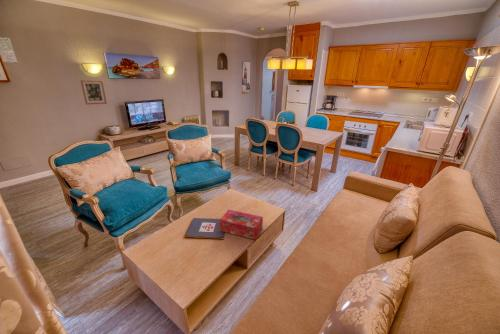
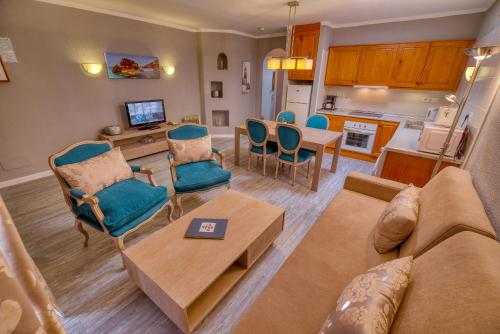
- tissue box [219,208,264,241]
- wall art [79,79,108,105]
